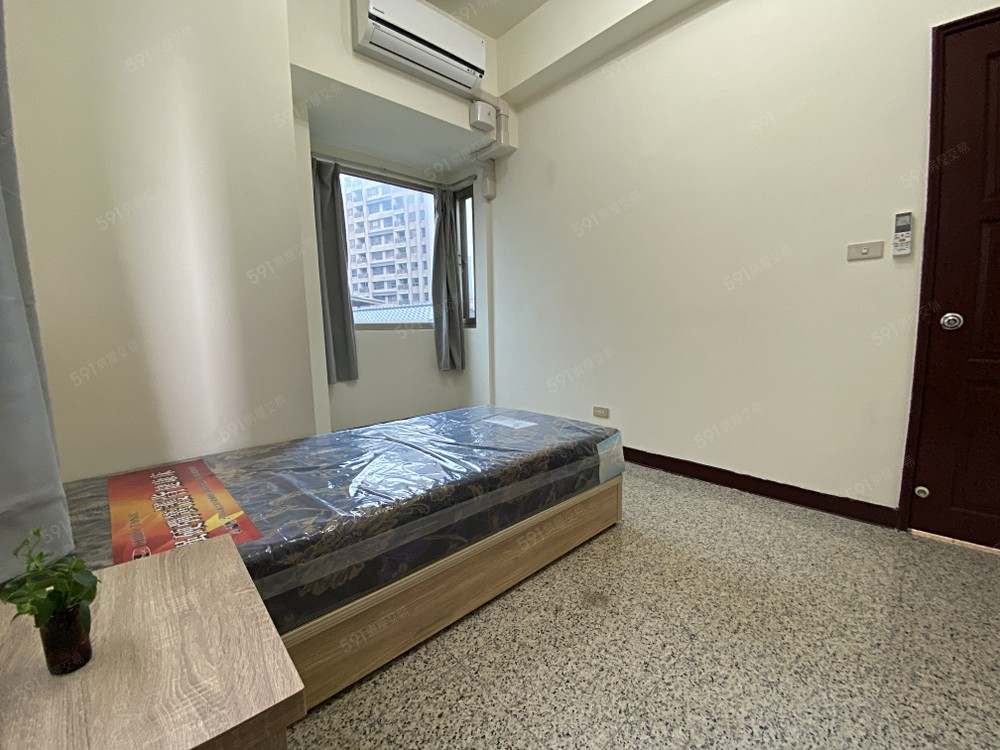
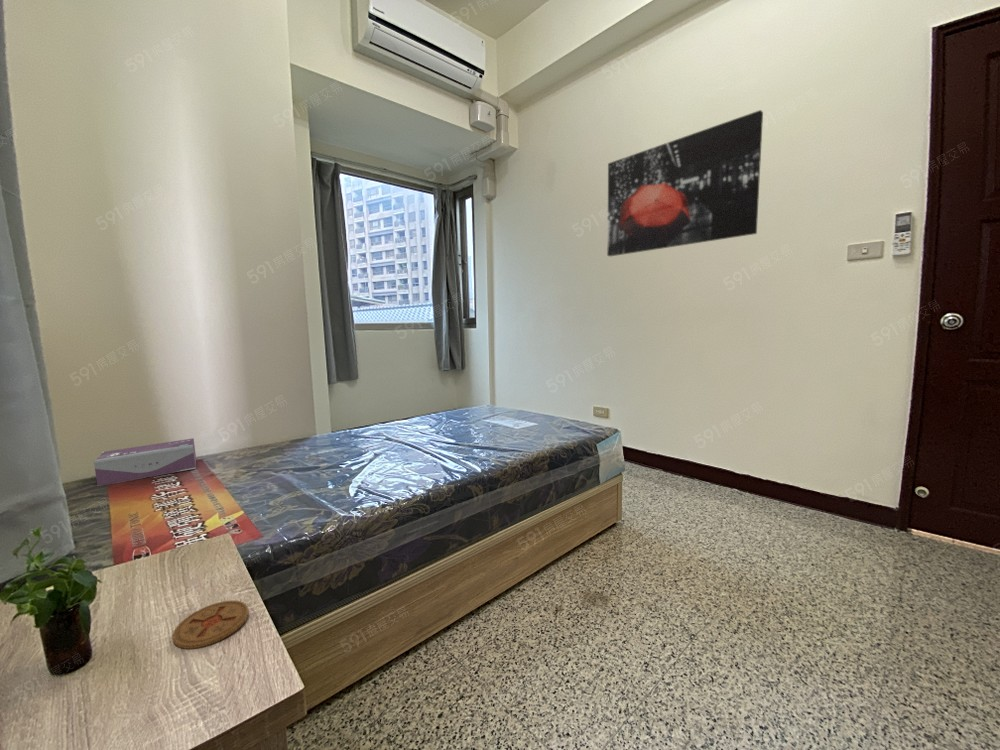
+ tissue box [93,437,197,487]
+ wall art [606,109,764,257]
+ coaster [171,600,250,650]
